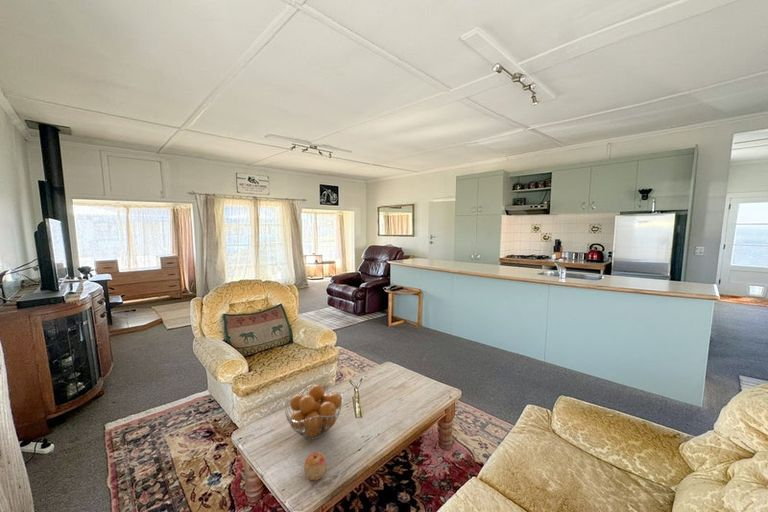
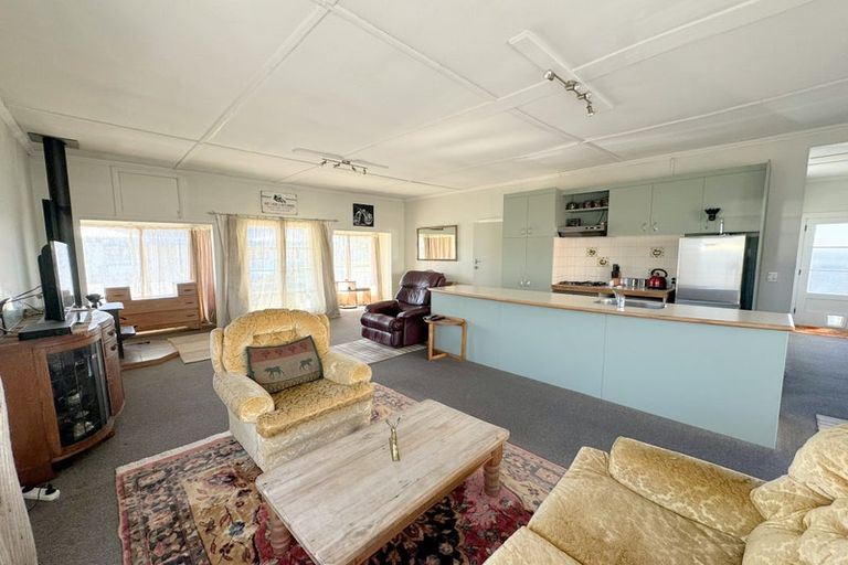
- apple [303,451,328,482]
- fruit basket [282,383,344,440]
